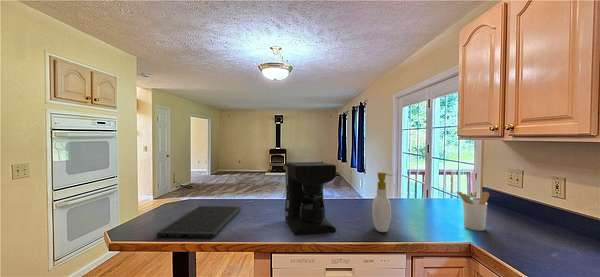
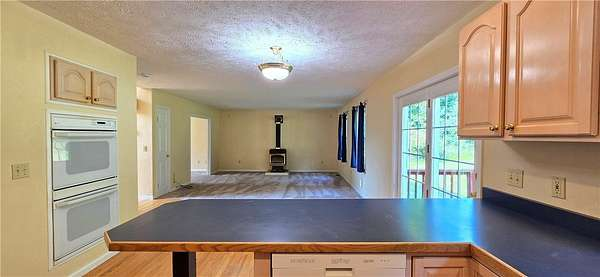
- utensil holder [455,190,490,232]
- coffee maker [284,161,337,236]
- cutting board [155,205,242,239]
- soap bottle [371,171,394,233]
